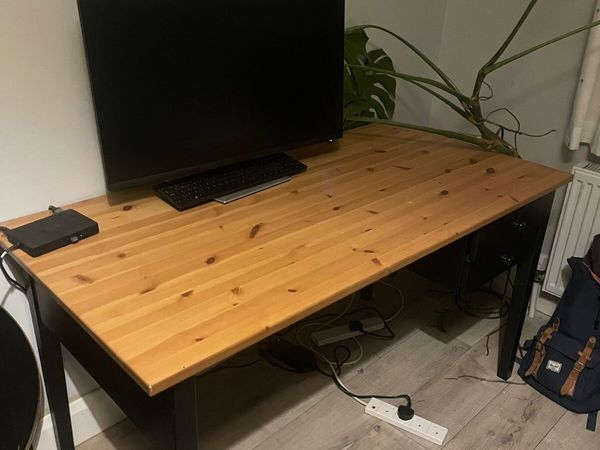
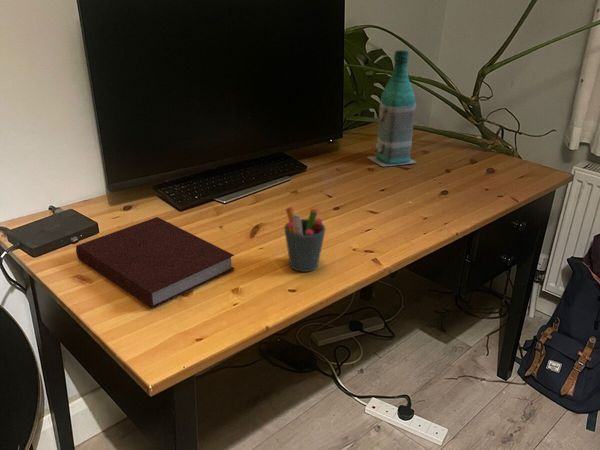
+ bottle [366,49,417,167]
+ pen holder [283,206,326,273]
+ notebook [75,216,236,309]
